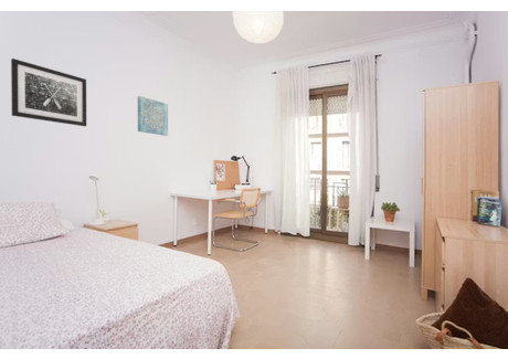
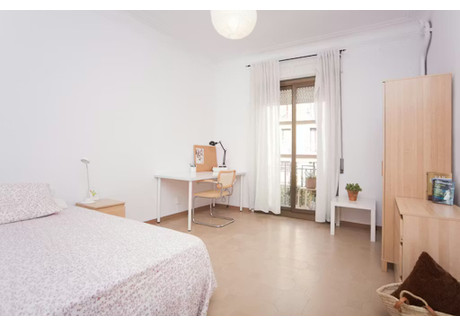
- wall art [10,57,87,127]
- wall art [137,95,169,137]
